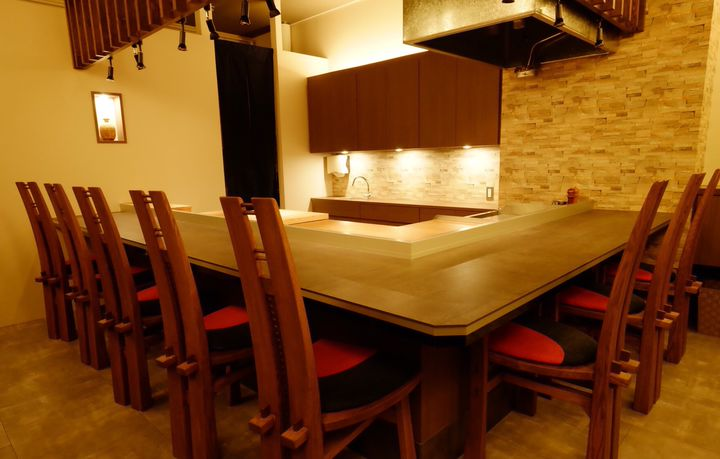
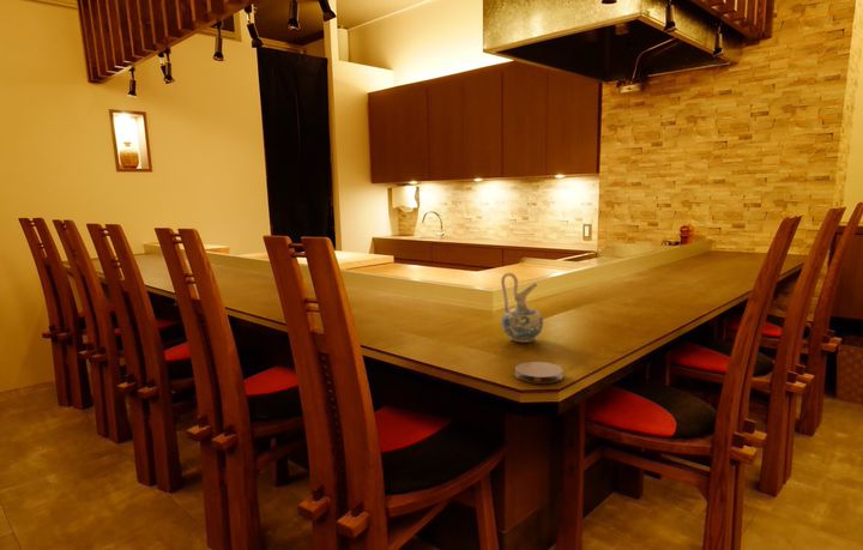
+ coaster [514,361,565,385]
+ ceramic pitcher [500,272,544,344]
